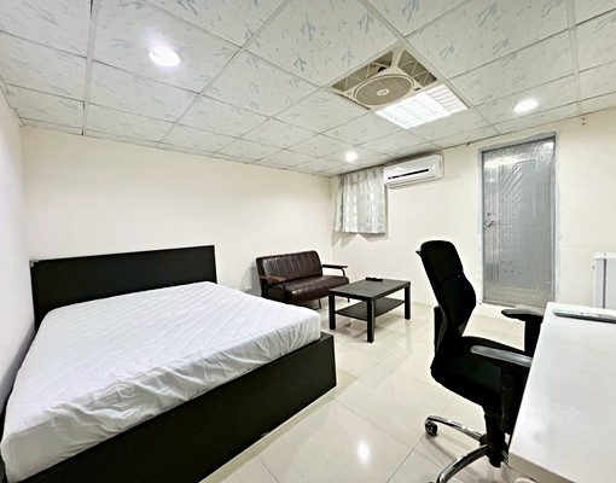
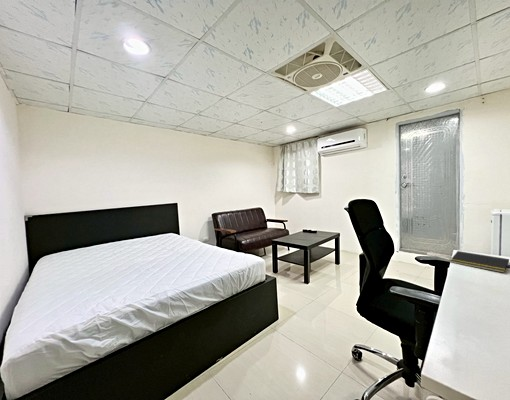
+ notepad [449,250,510,274]
